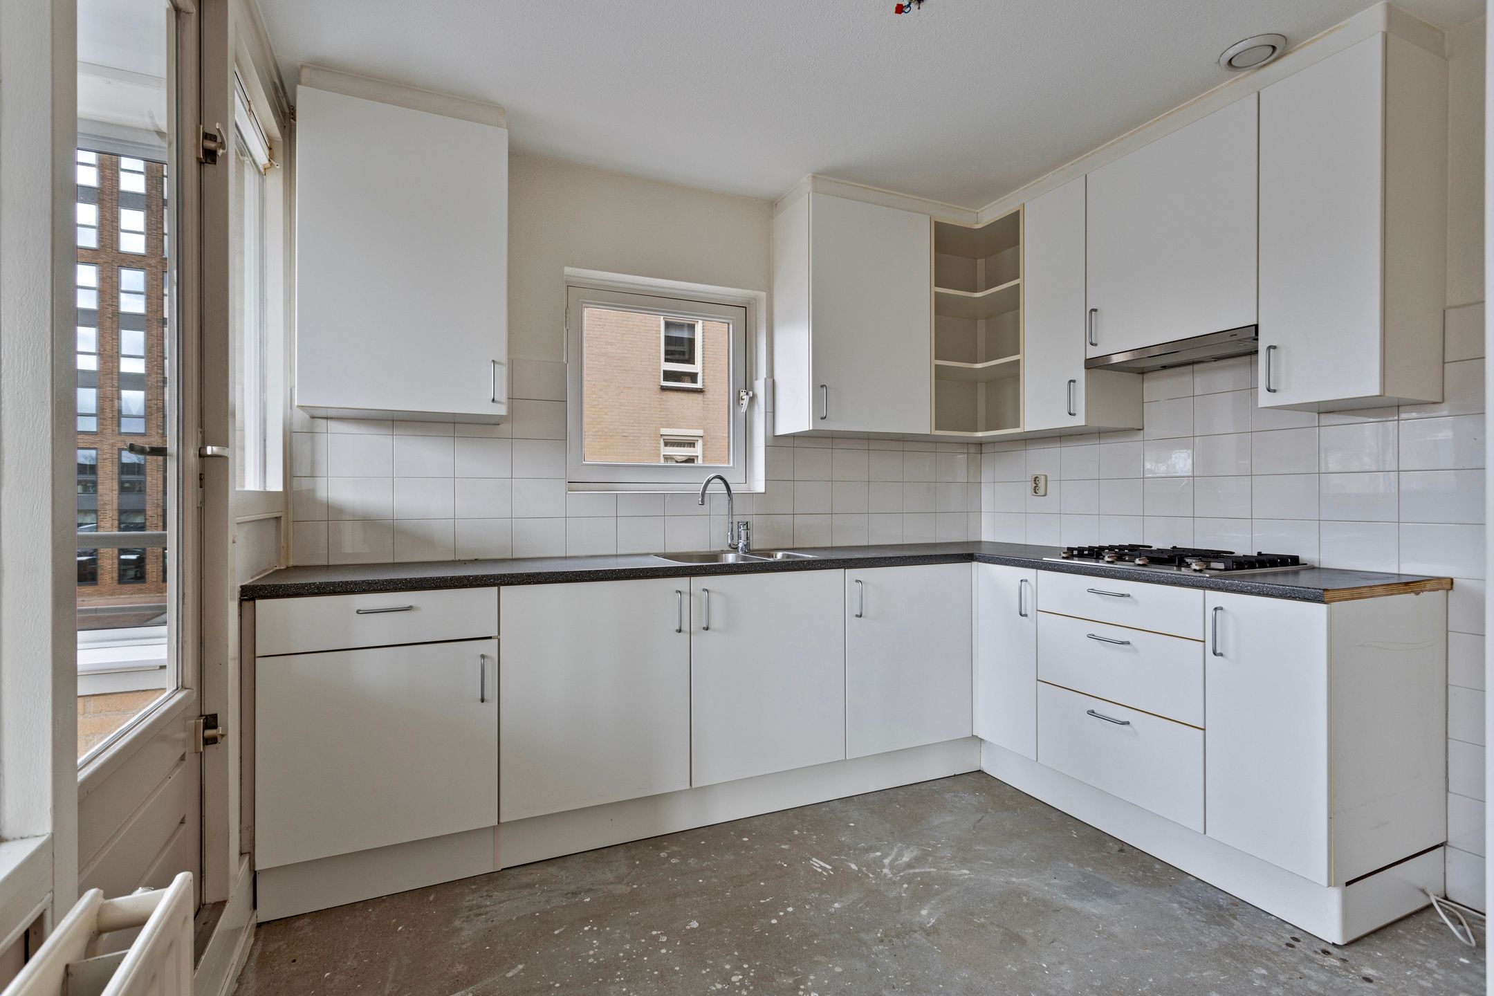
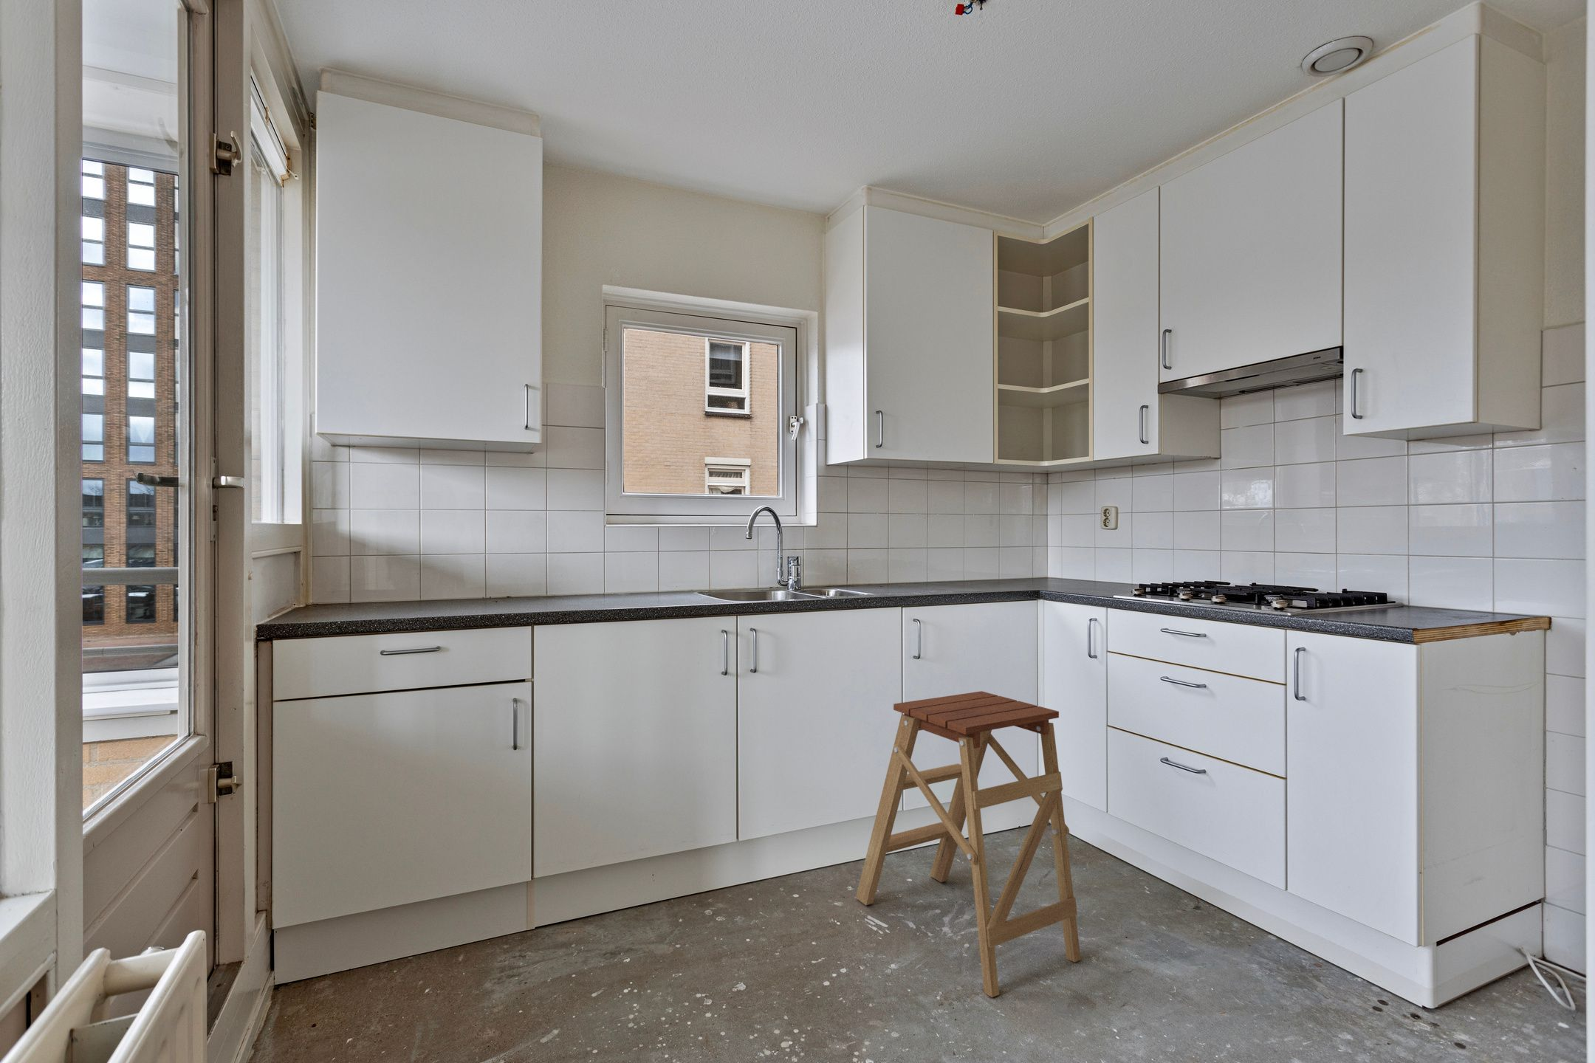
+ step ladder [856,690,1082,998]
